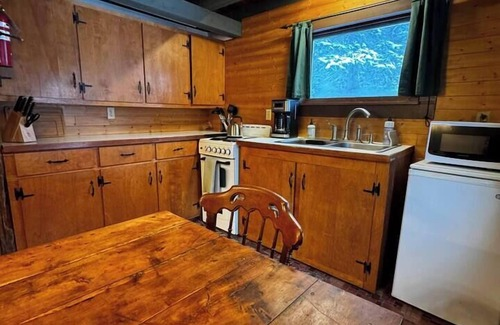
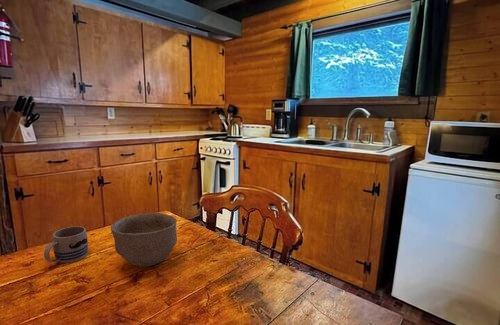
+ mug [43,225,89,264]
+ bowl [110,212,178,268]
